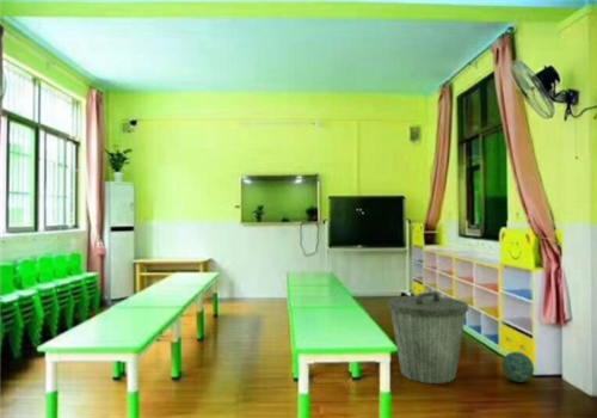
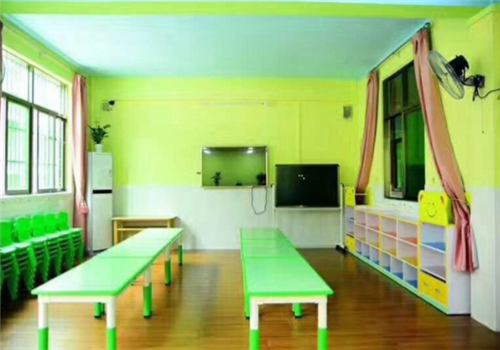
- ball [501,350,535,383]
- trash can [387,290,469,385]
